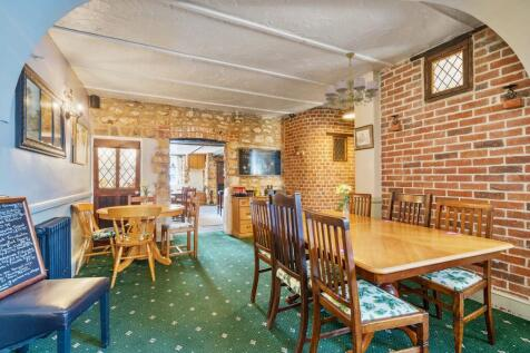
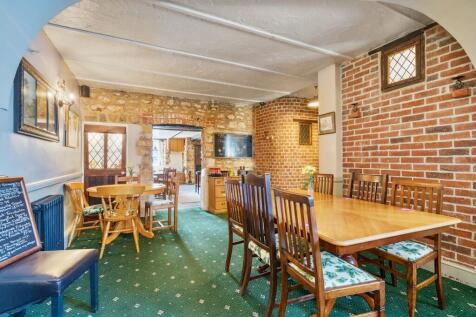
- chandelier [324,51,380,109]
